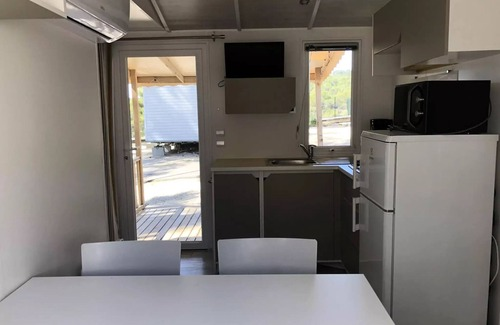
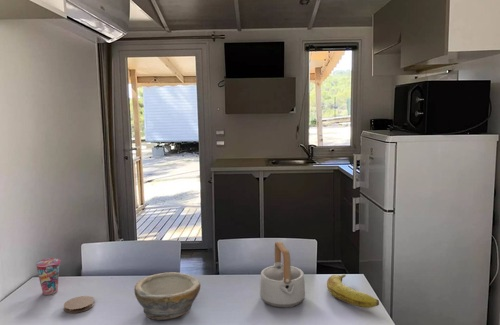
+ cup [35,257,61,296]
+ bowl [133,271,201,321]
+ coaster [63,295,95,314]
+ banana [326,273,380,309]
+ teapot [259,241,306,309]
